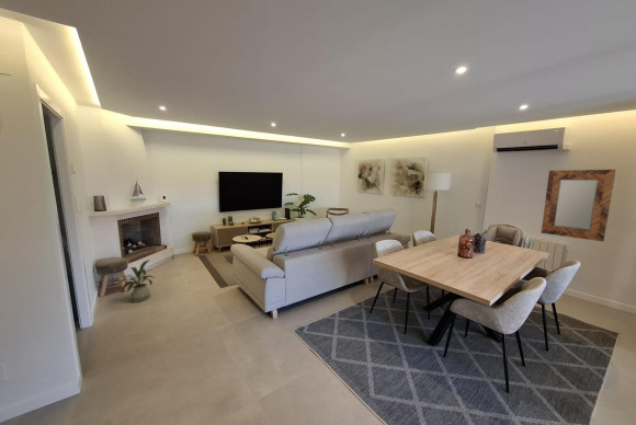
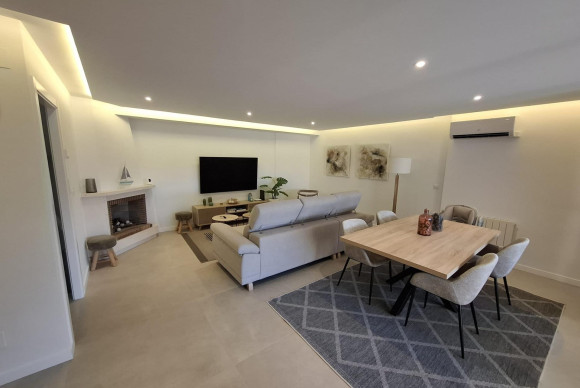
- house plant [116,259,156,302]
- home mirror [541,169,616,242]
